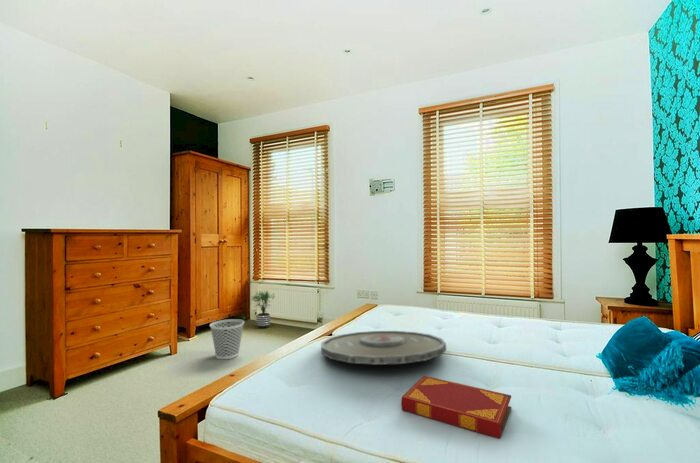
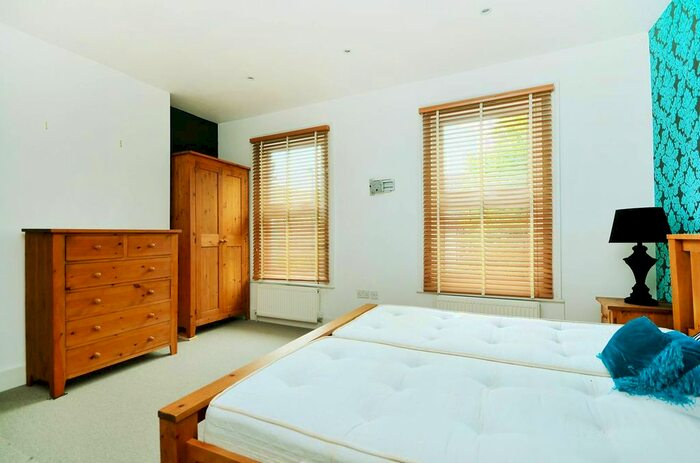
- wastebasket [209,318,245,360]
- serving tray [320,330,447,366]
- potted plant [248,289,275,329]
- hardback book [400,375,513,440]
